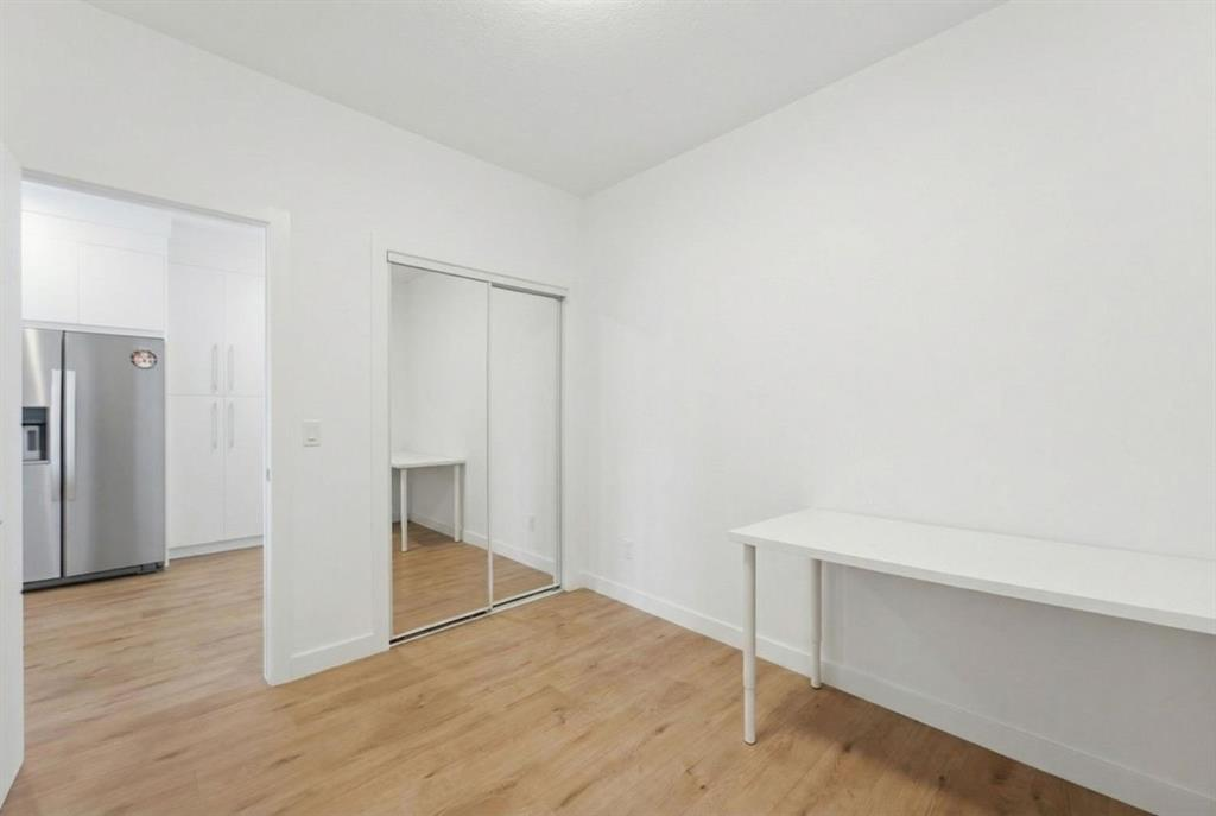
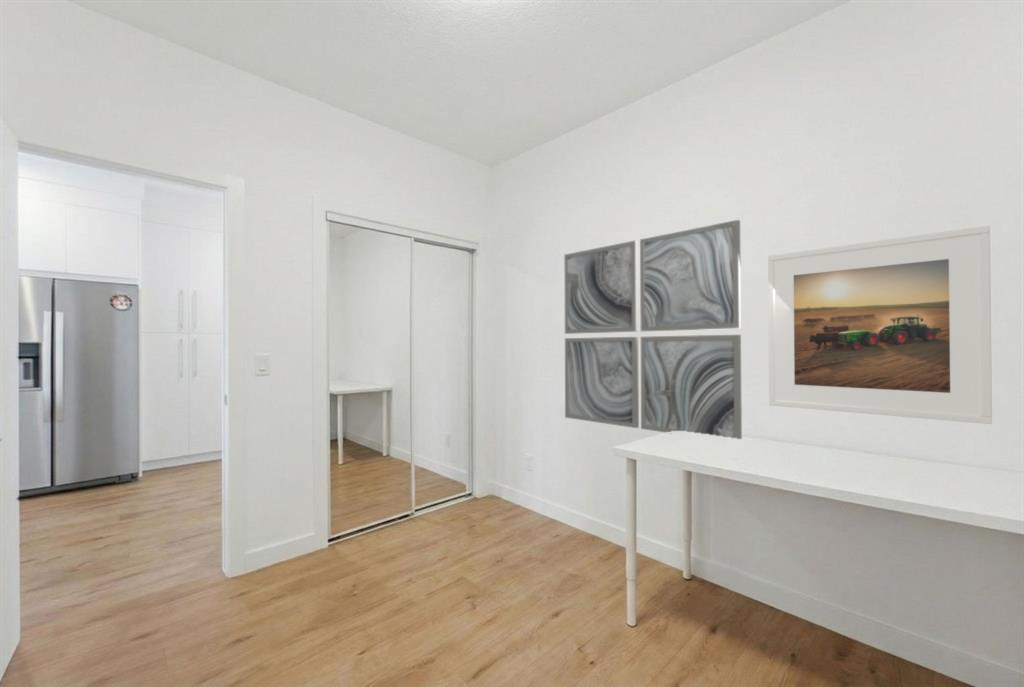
+ wall art [563,219,743,440]
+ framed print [767,225,993,425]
